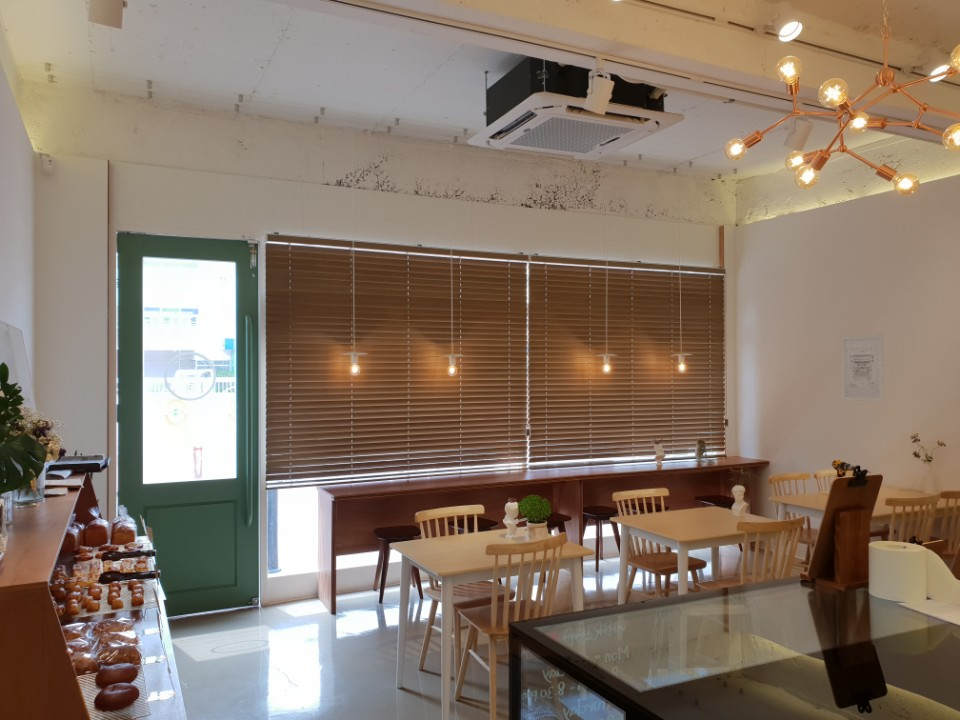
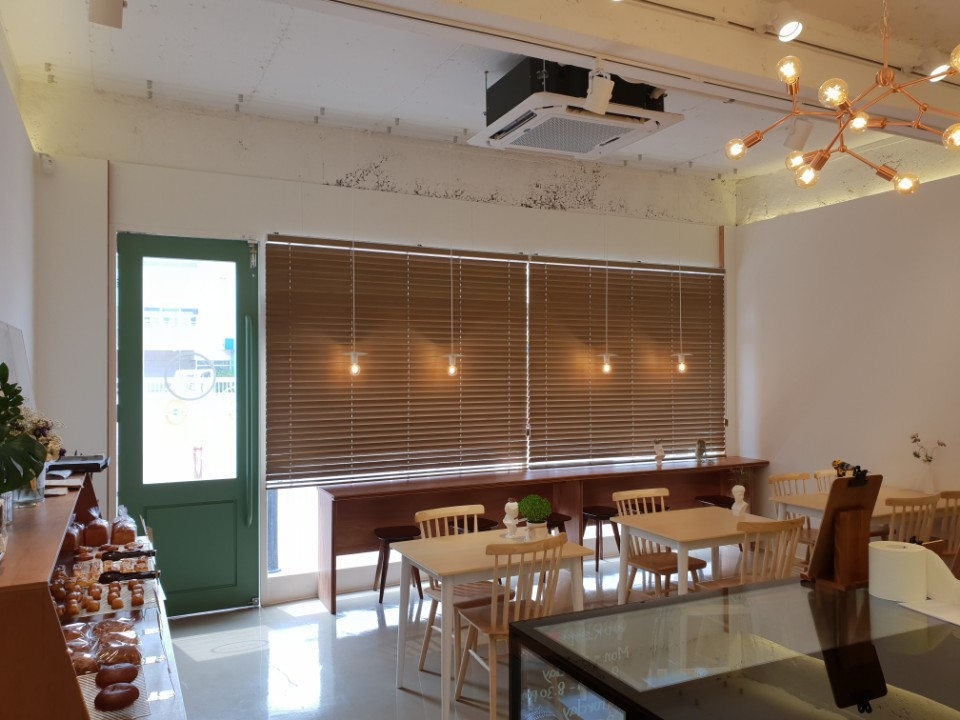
- wall art [840,333,885,403]
